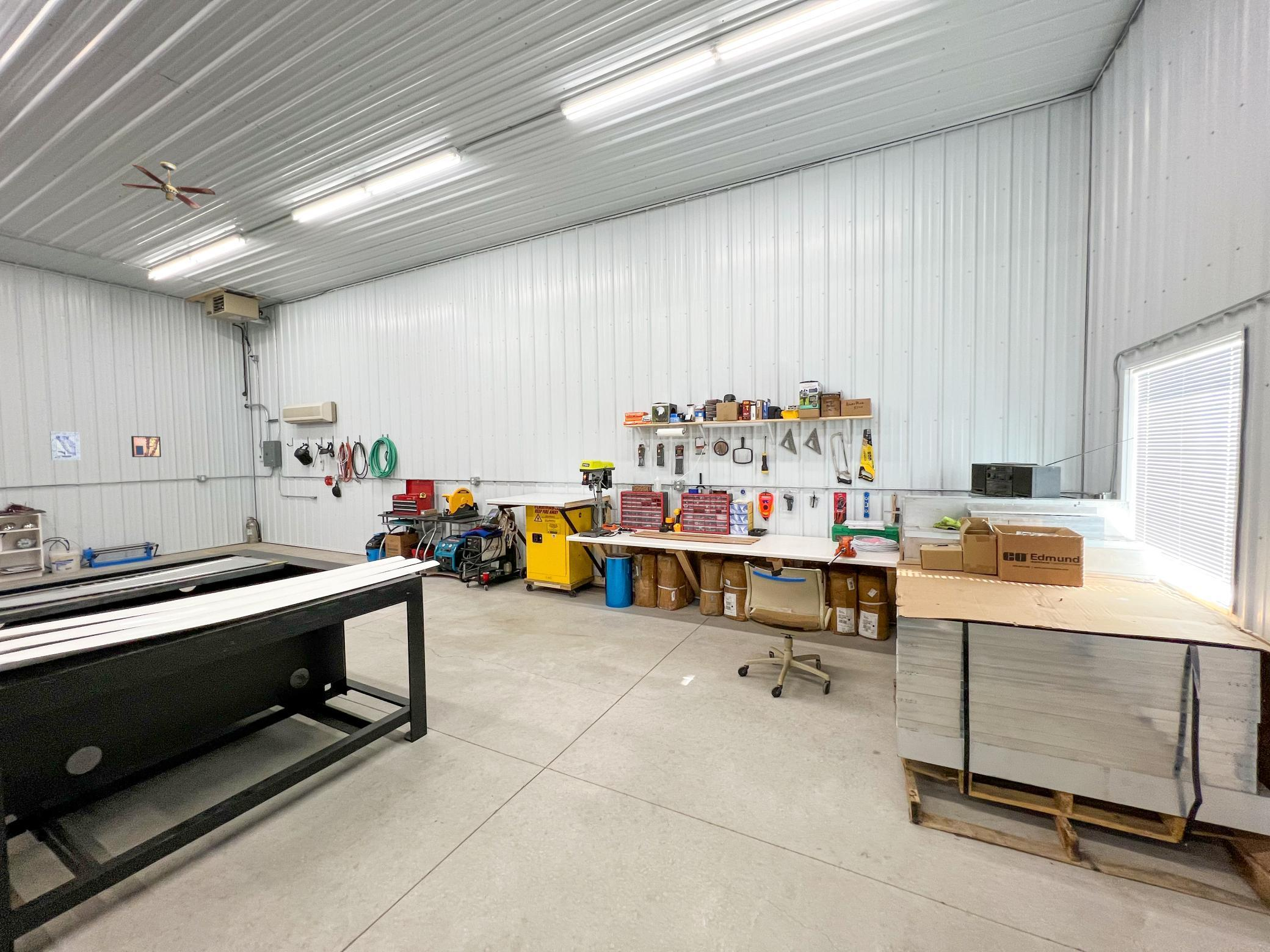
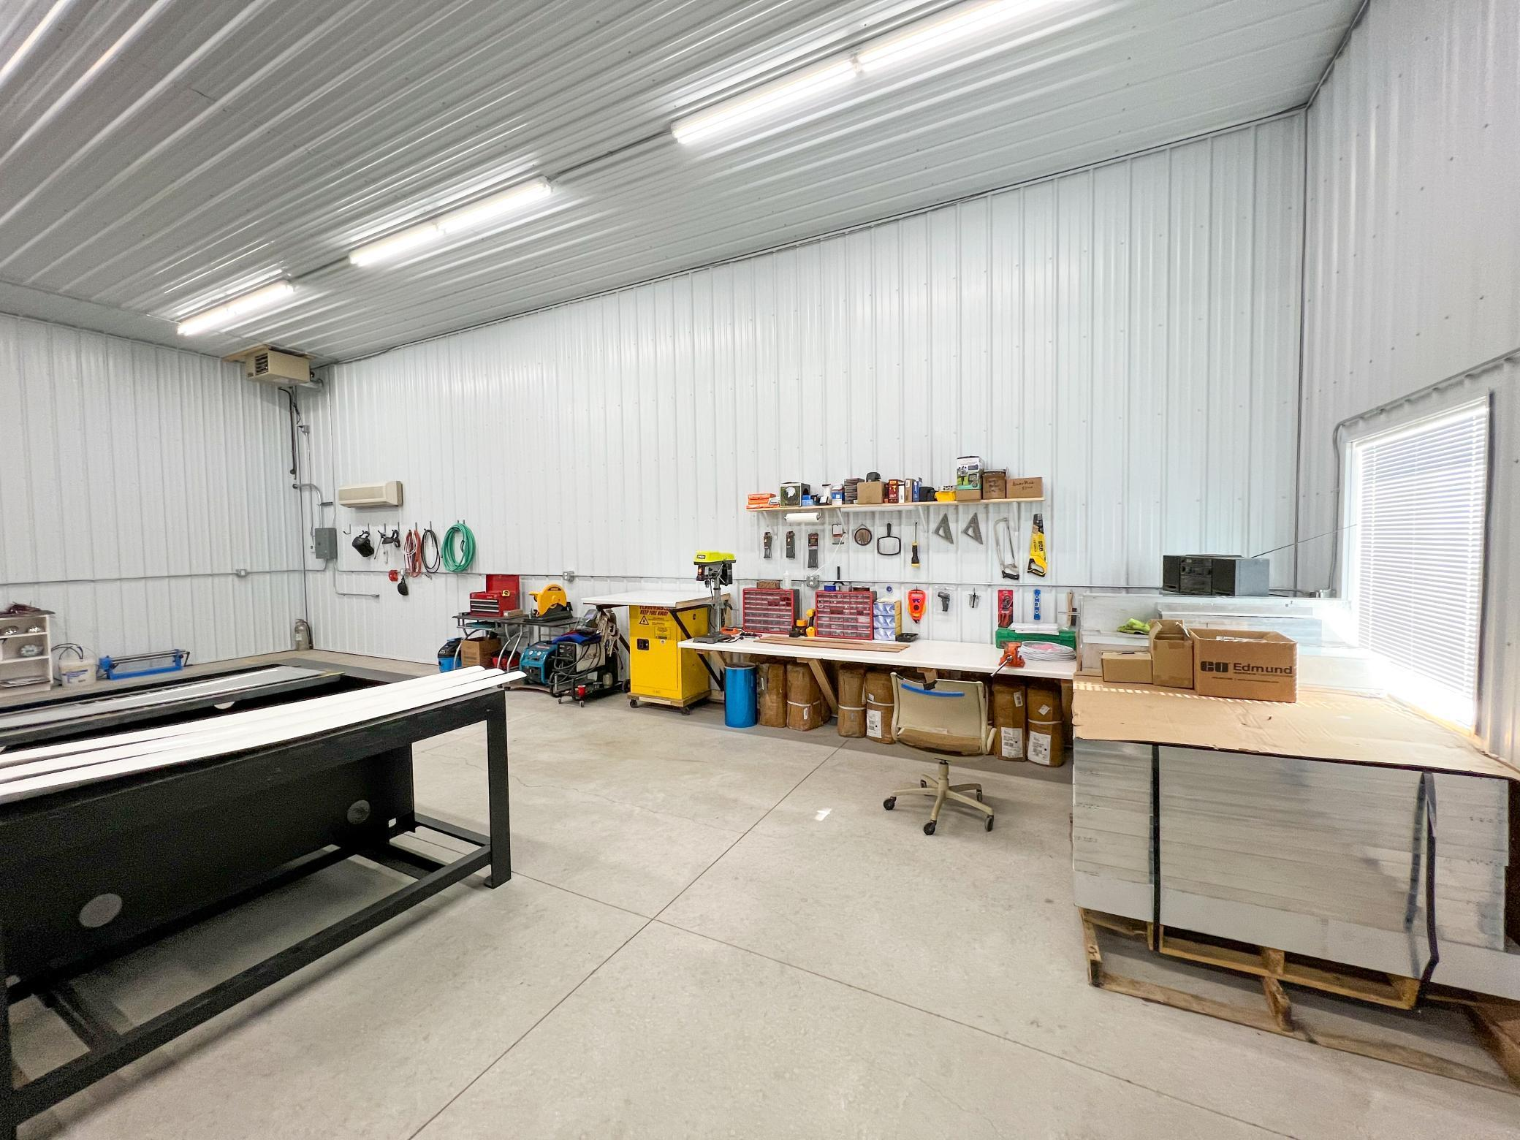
- wall art [131,436,162,458]
- wall art [49,431,81,461]
- ceiling fan [121,161,216,209]
